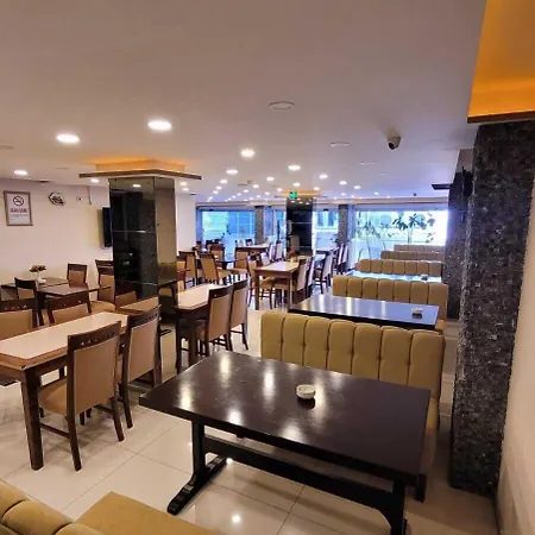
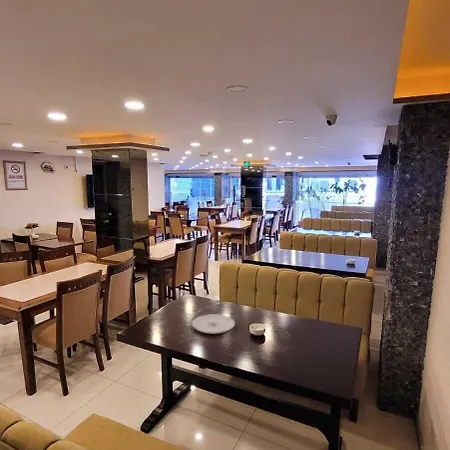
+ plate [191,313,236,335]
